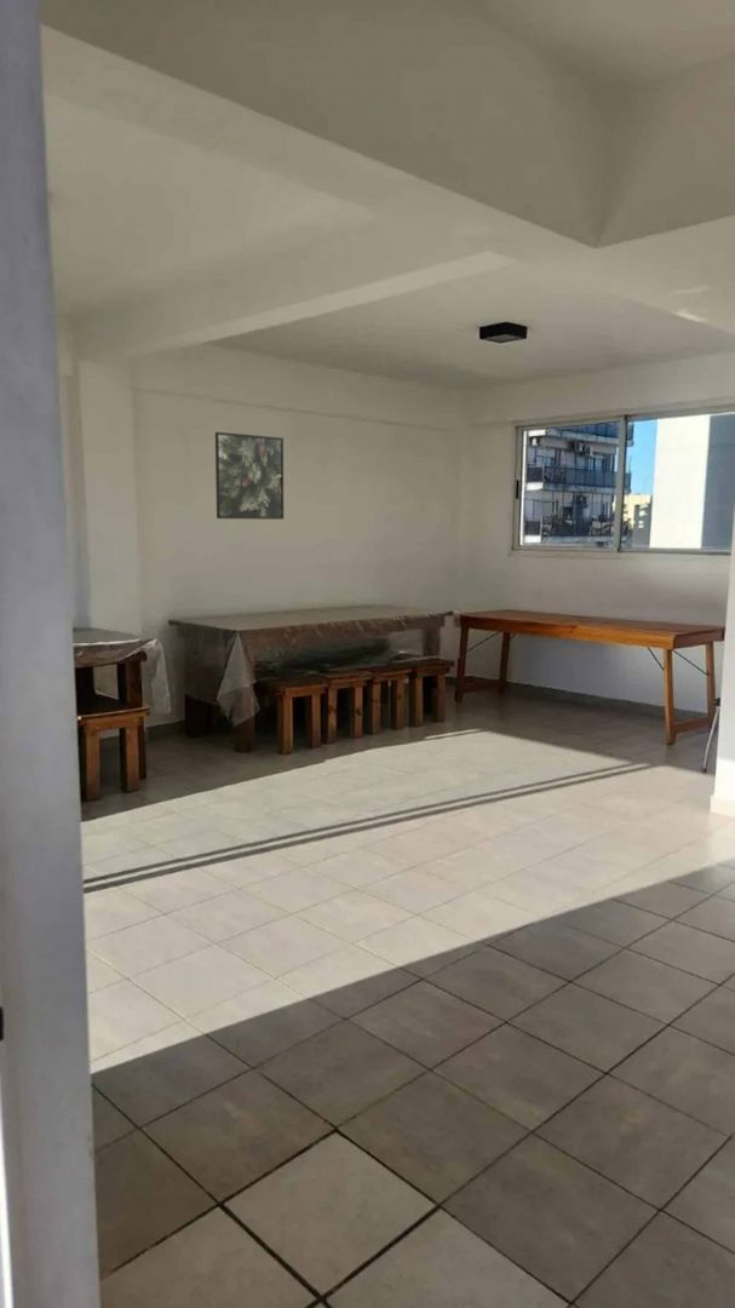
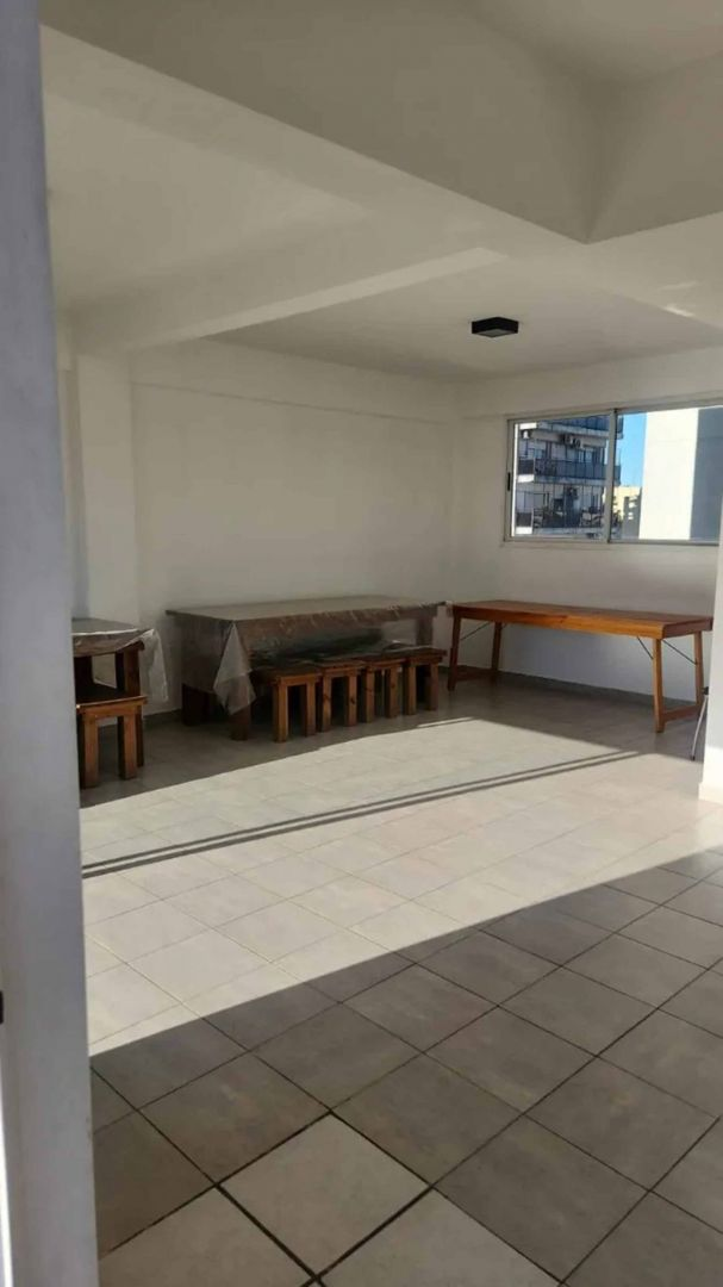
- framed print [214,431,285,521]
